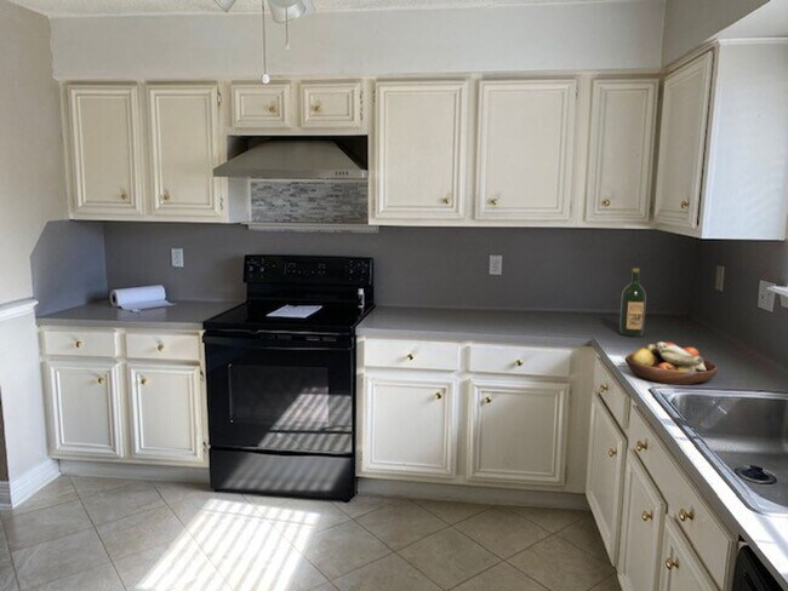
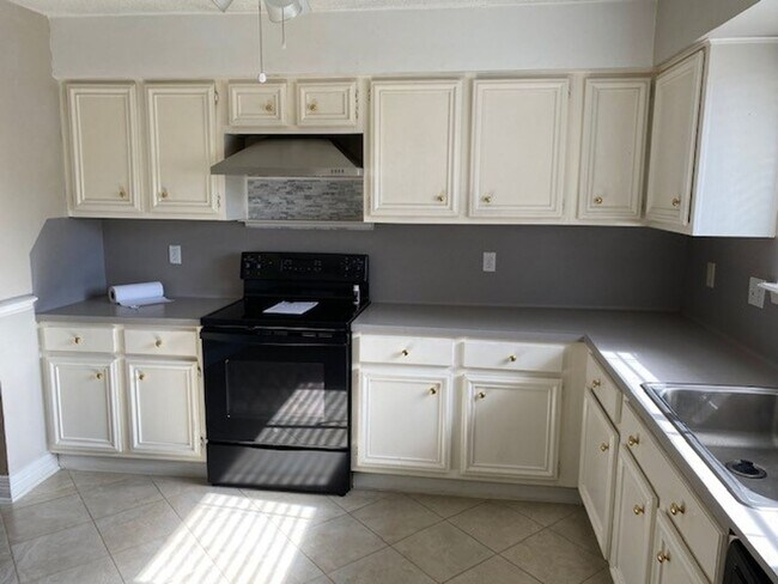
- wine bottle [618,268,647,338]
- fruit bowl [624,340,719,386]
